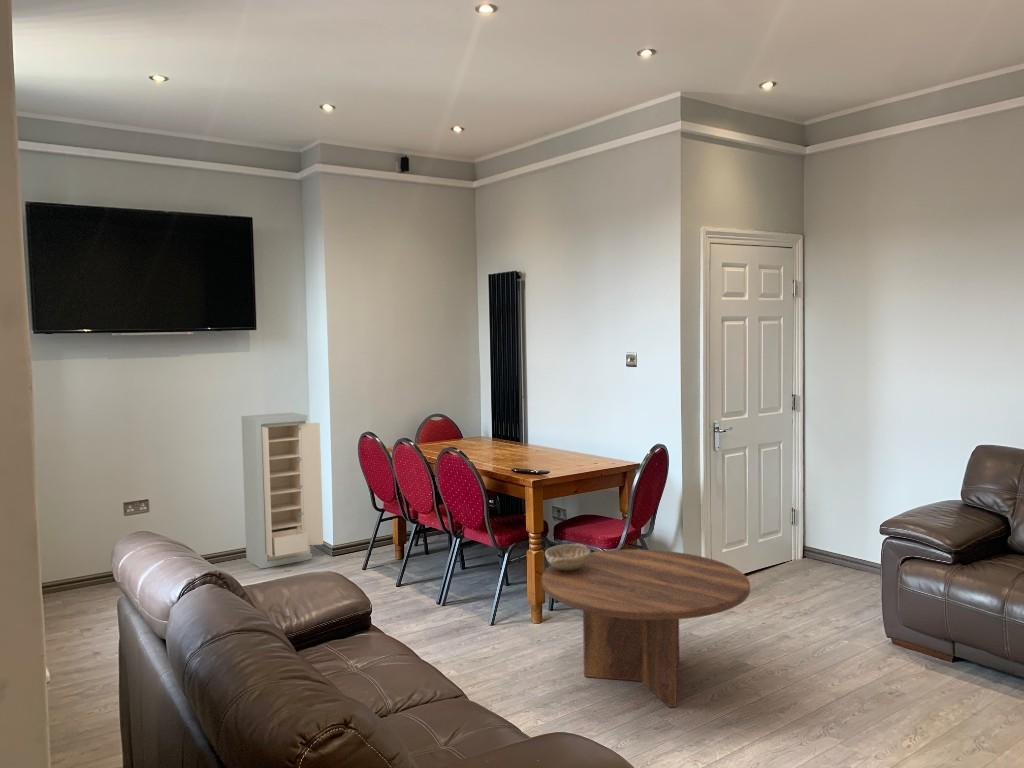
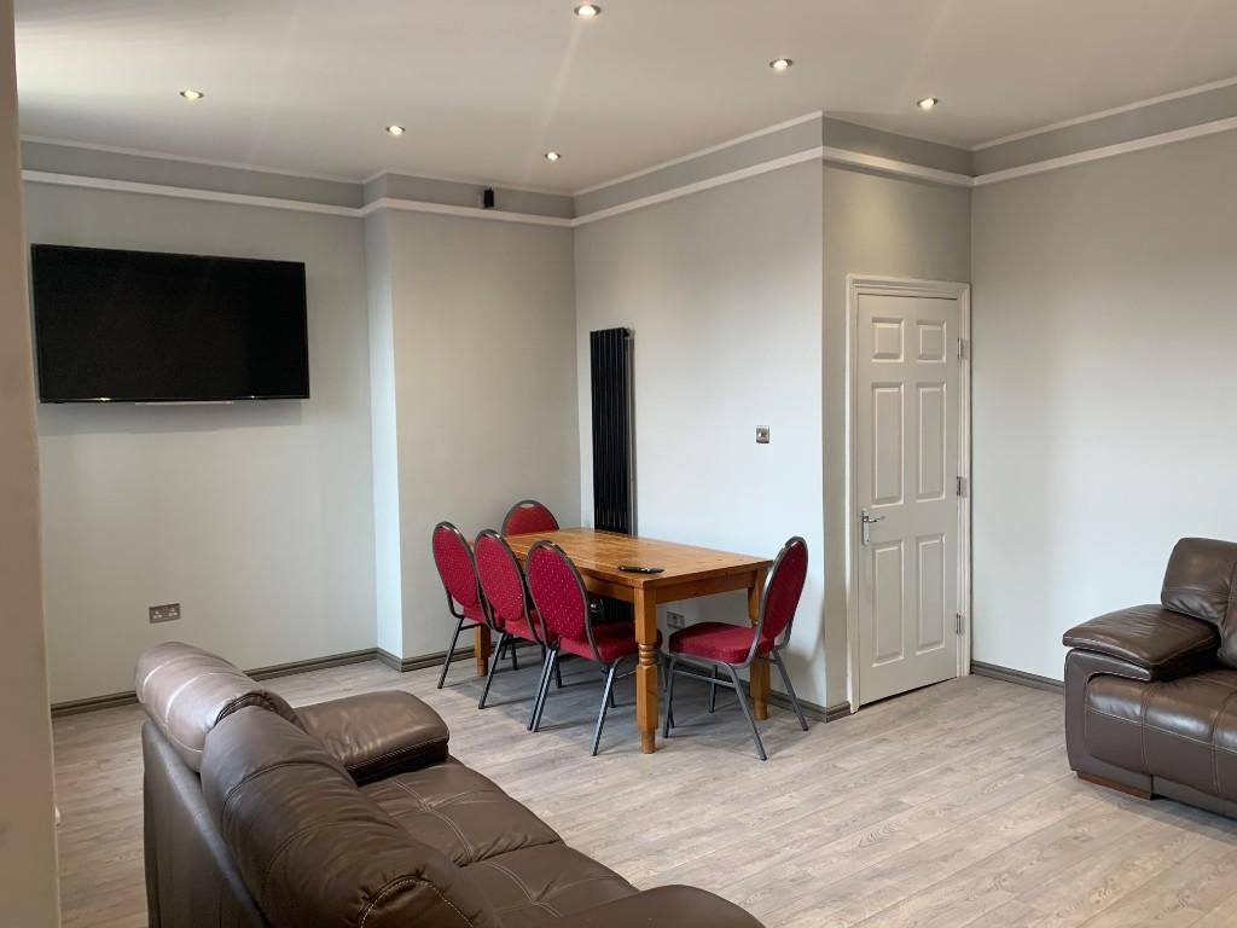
- decorative bowl [544,543,591,571]
- coffee table [541,549,751,708]
- storage cabinet [240,412,324,570]
